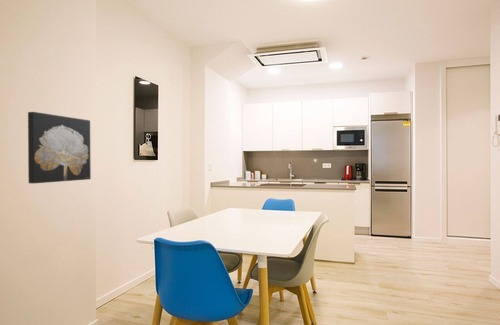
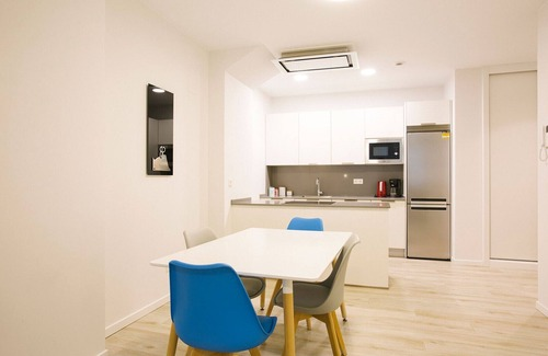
- wall art [27,111,92,185]
